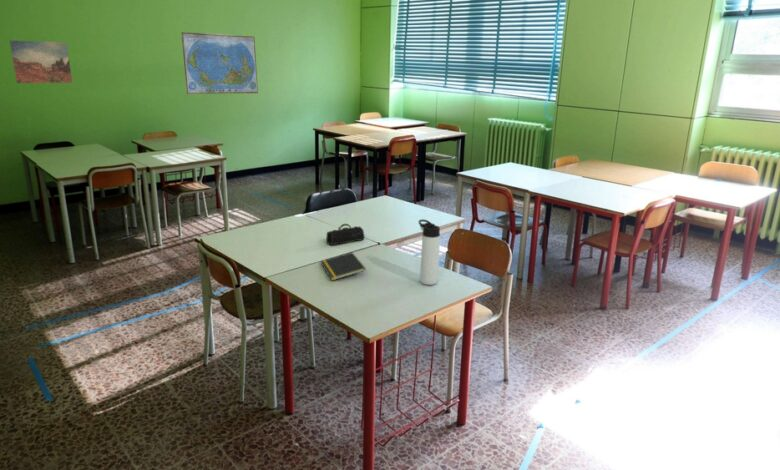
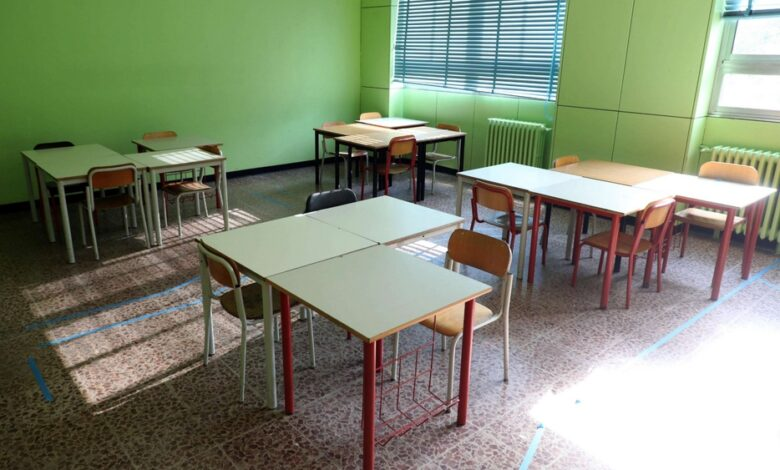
- wall art [8,39,73,84]
- world map [181,31,259,95]
- pencil case [325,223,366,246]
- thermos bottle [418,218,441,286]
- notepad [320,251,367,281]
